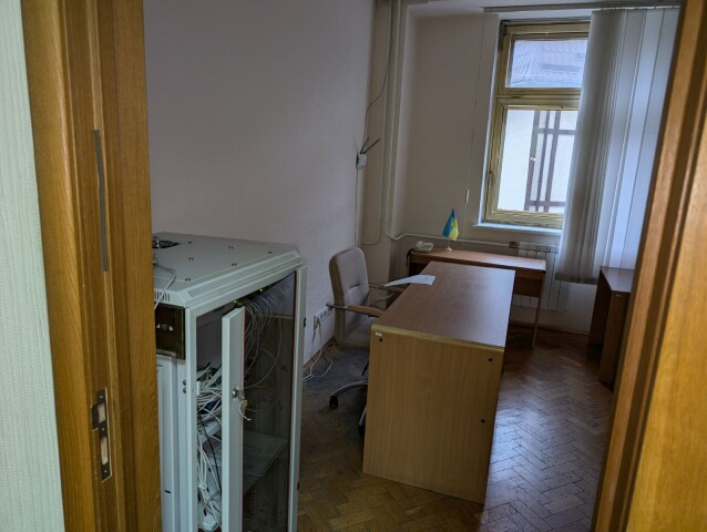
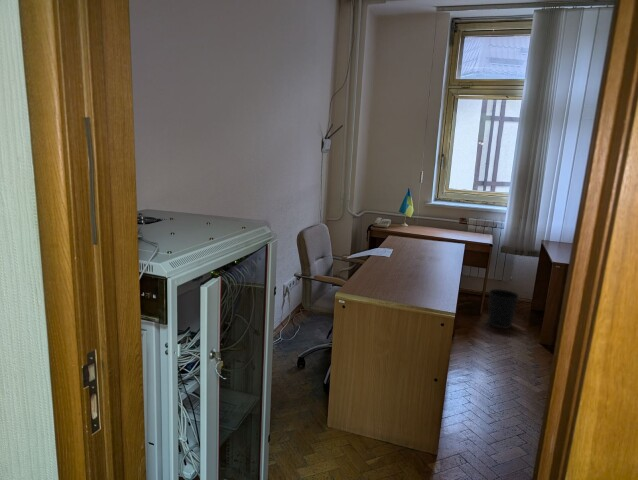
+ wastebasket [487,288,520,330]
